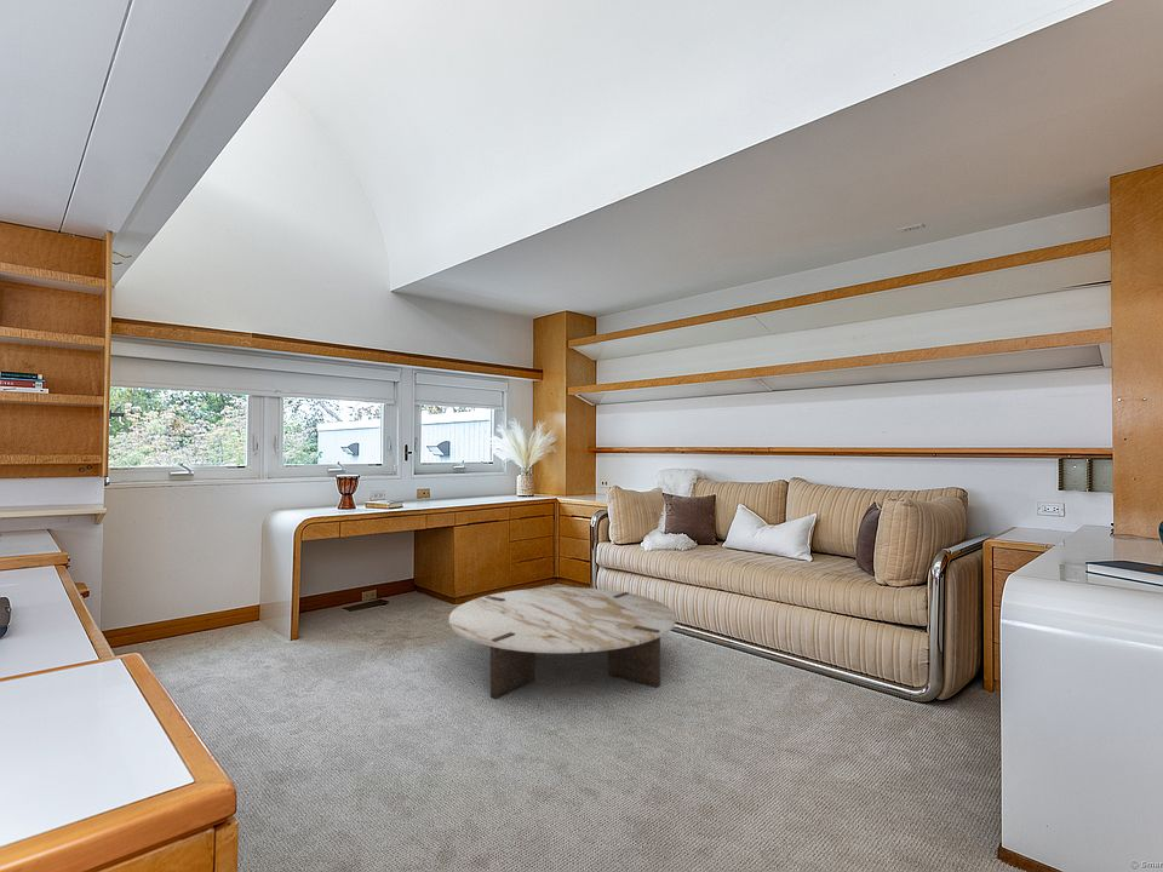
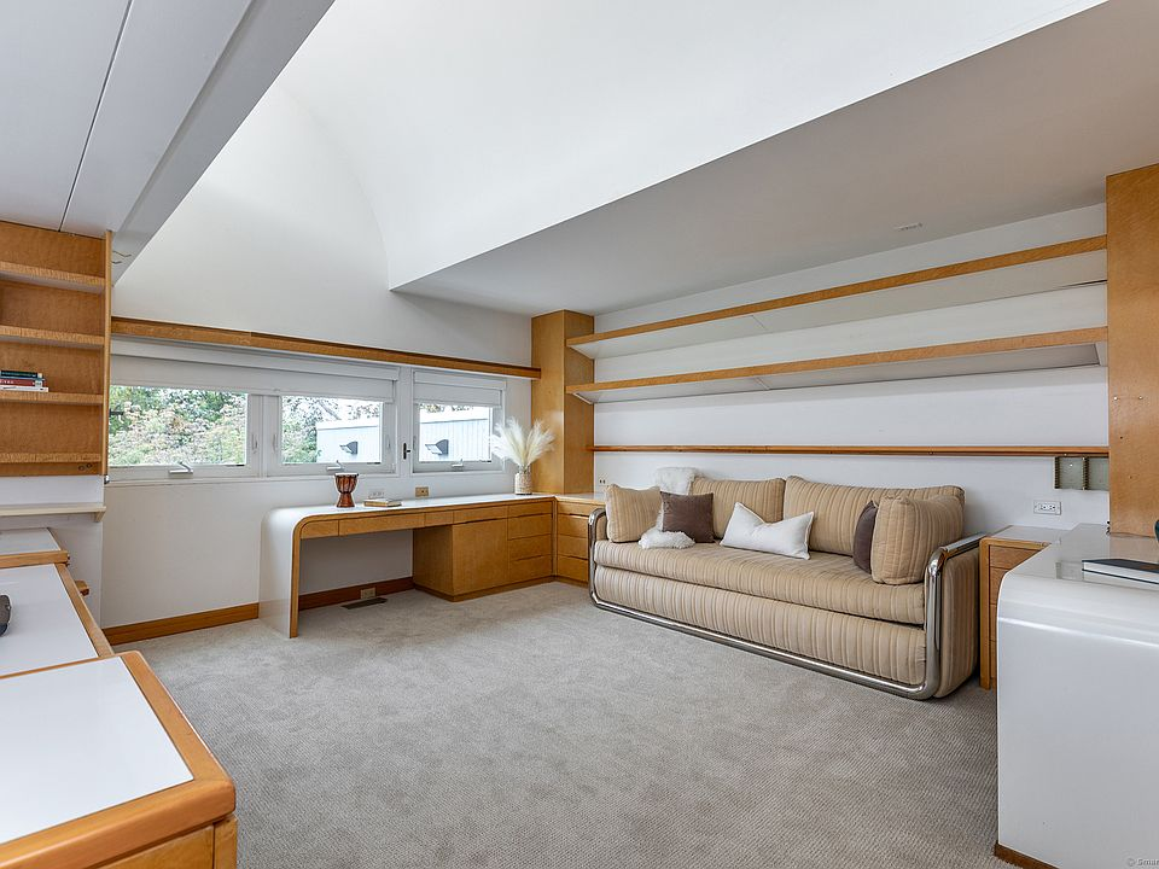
- coffee table [448,586,677,700]
